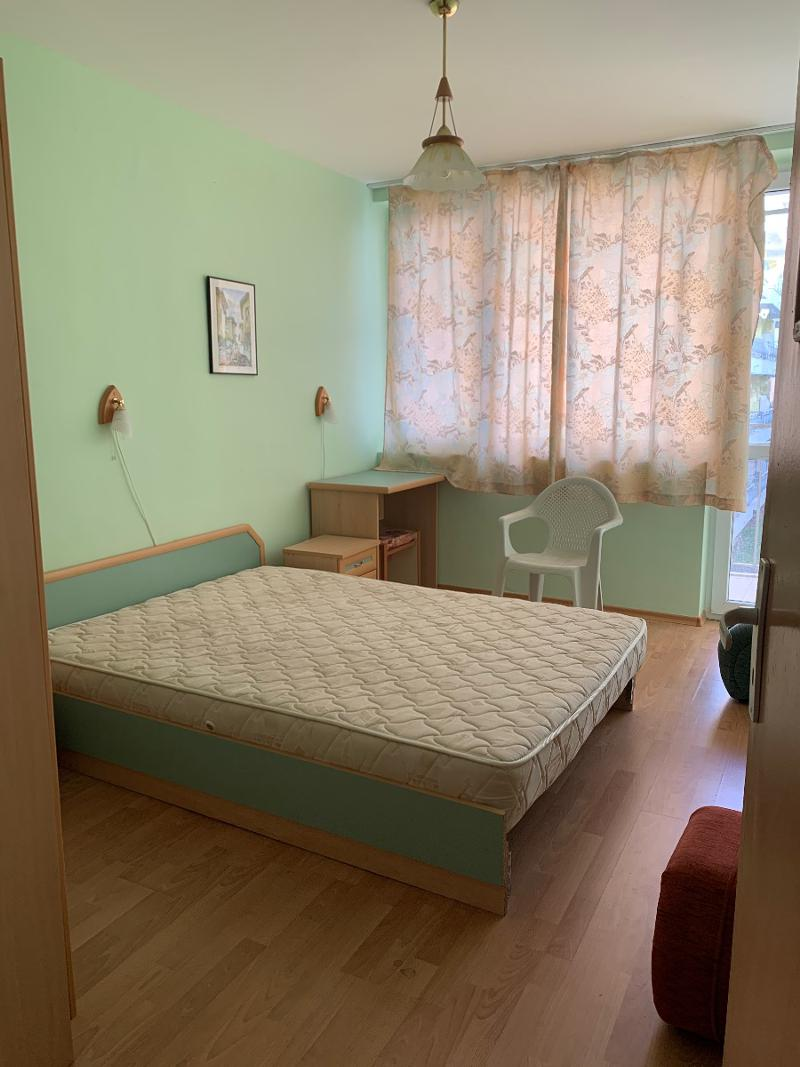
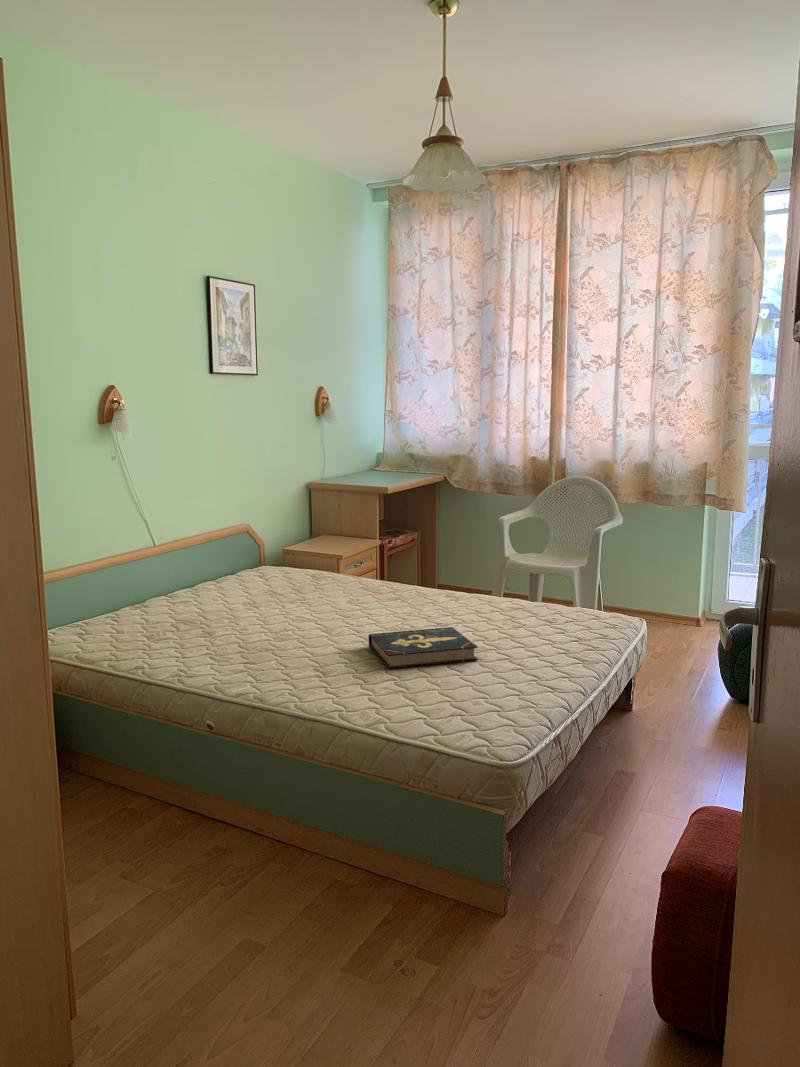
+ book [368,626,479,670]
